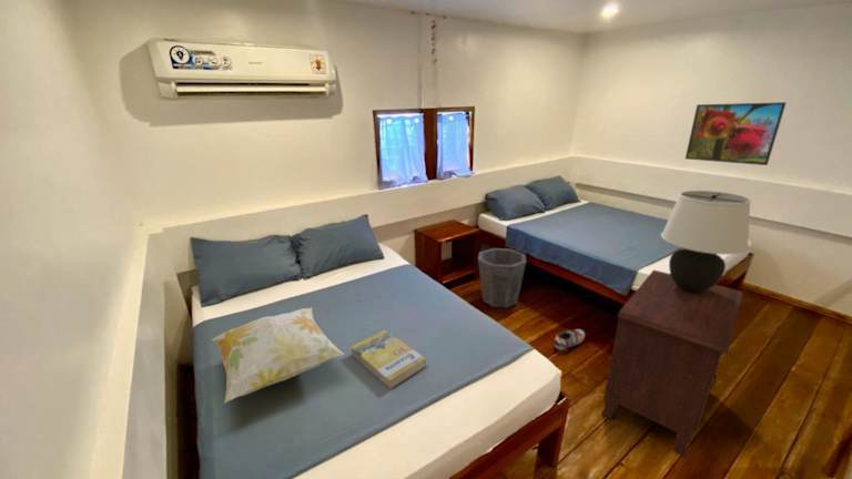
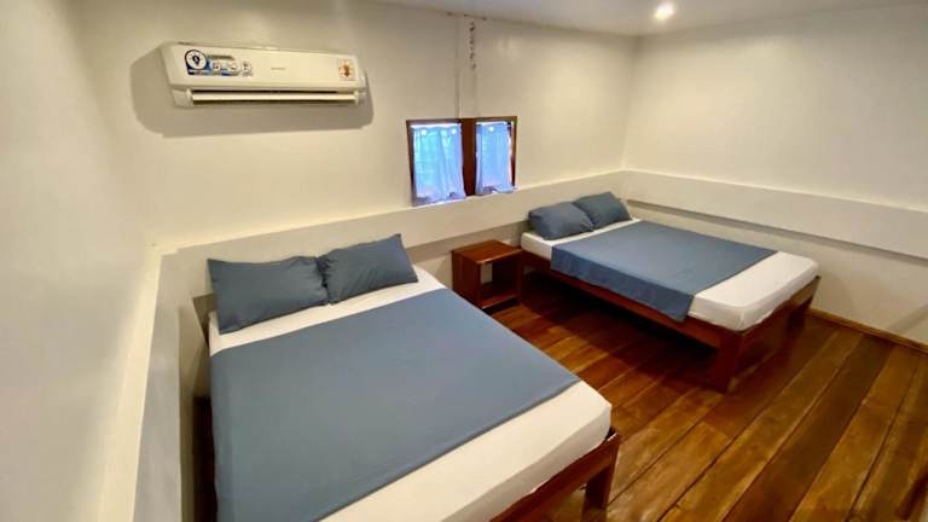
- decorative pillow [211,307,346,405]
- table lamp [660,190,752,293]
- shoe [554,328,586,350]
- nightstand [600,268,744,459]
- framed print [684,101,788,166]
- book [349,329,427,389]
- waste bin [477,247,527,309]
